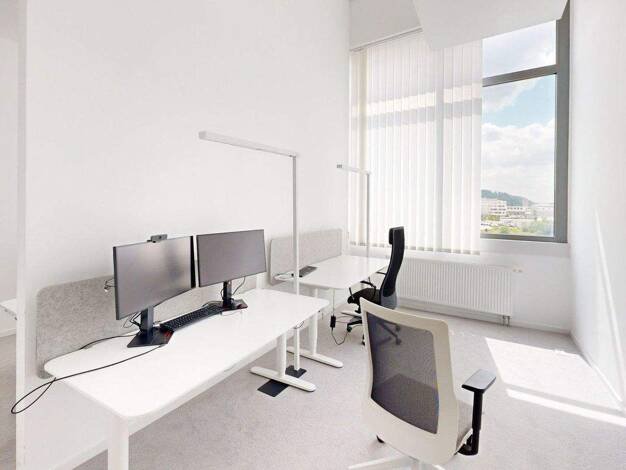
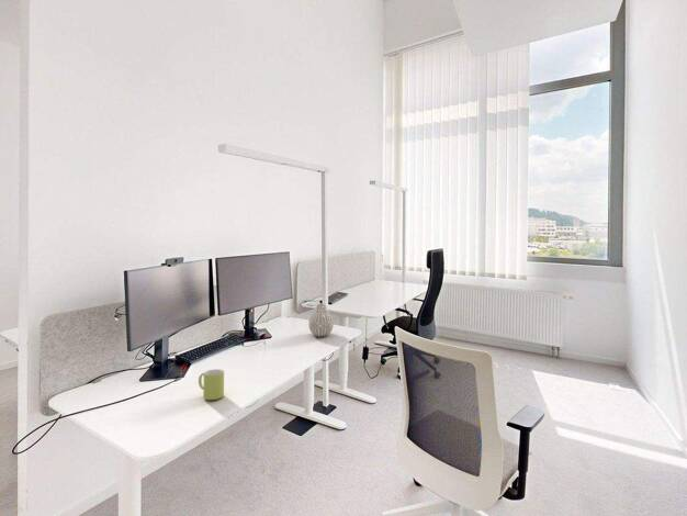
+ mug [198,368,225,401]
+ vase [307,303,335,337]
